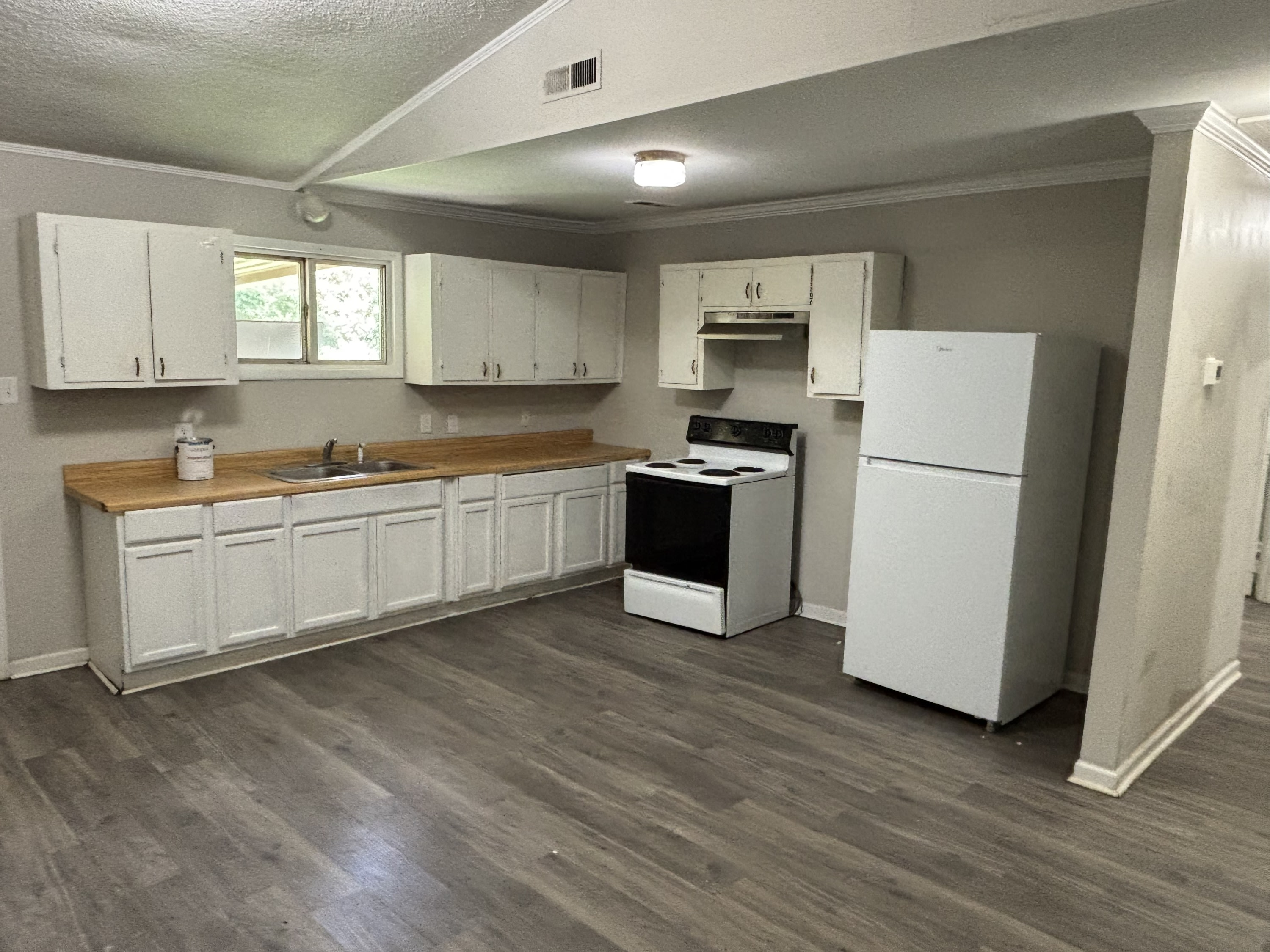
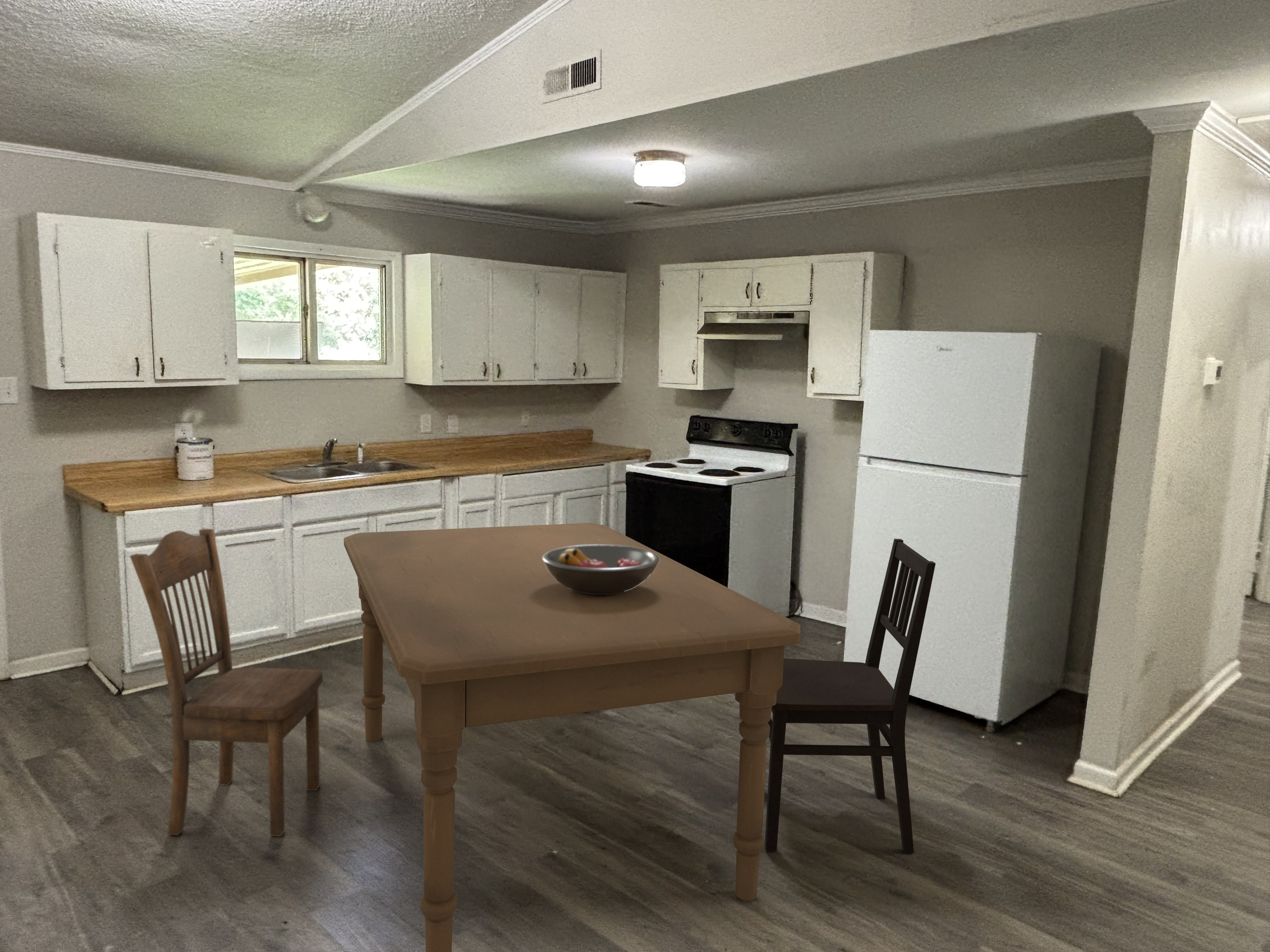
+ dining table [343,523,801,952]
+ dining chair [129,528,323,837]
+ fruit bowl [542,545,659,594]
+ dining chair [765,538,936,853]
